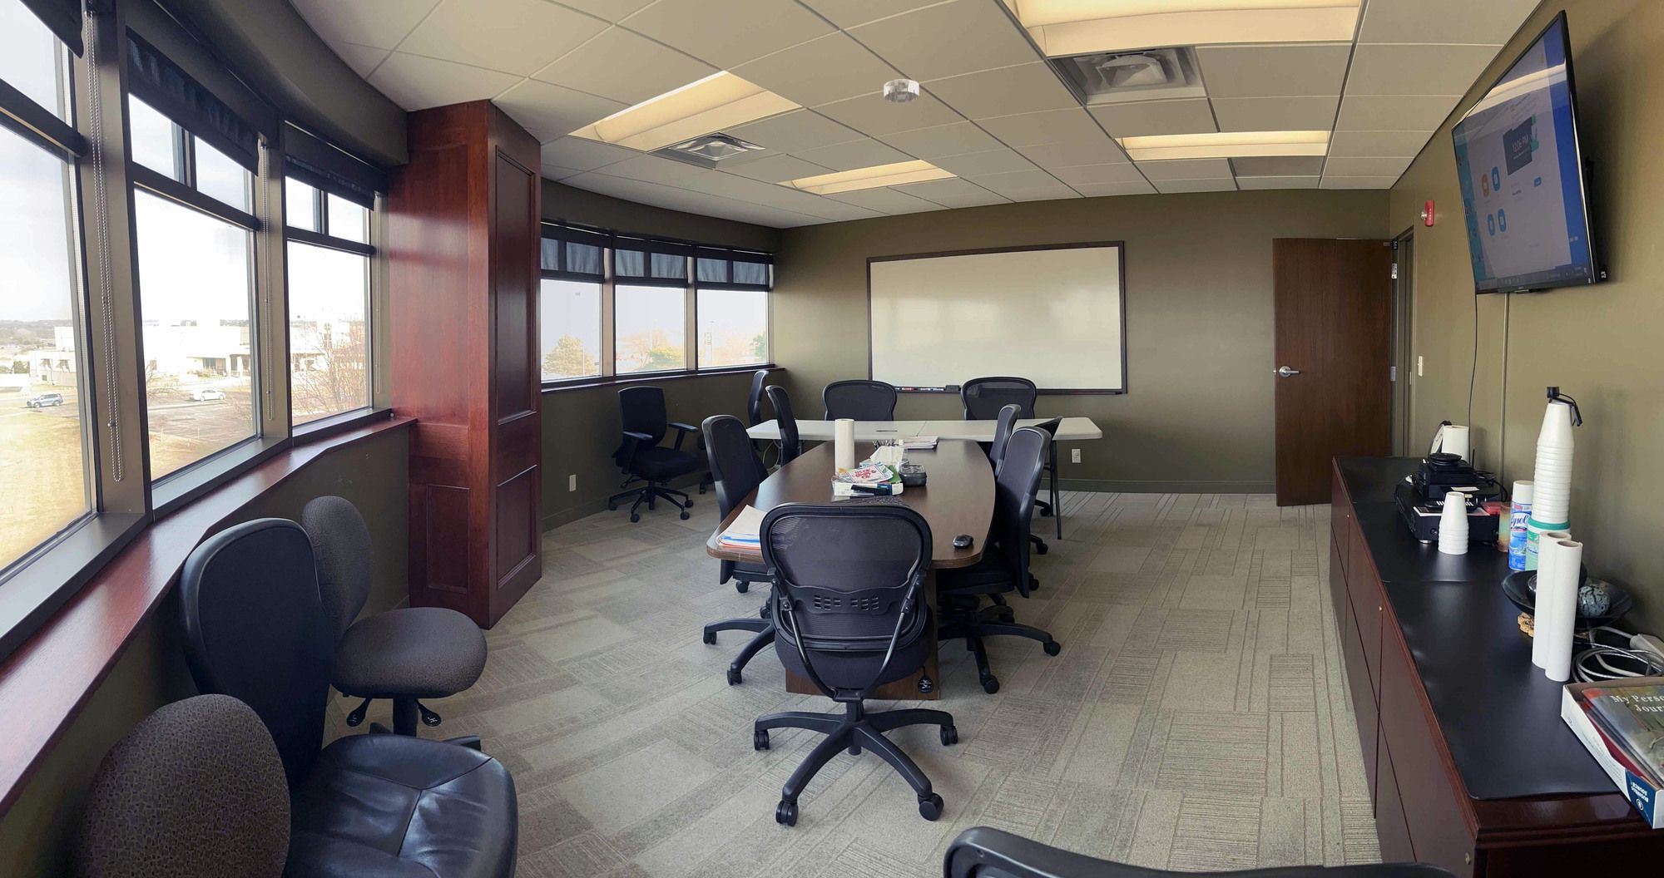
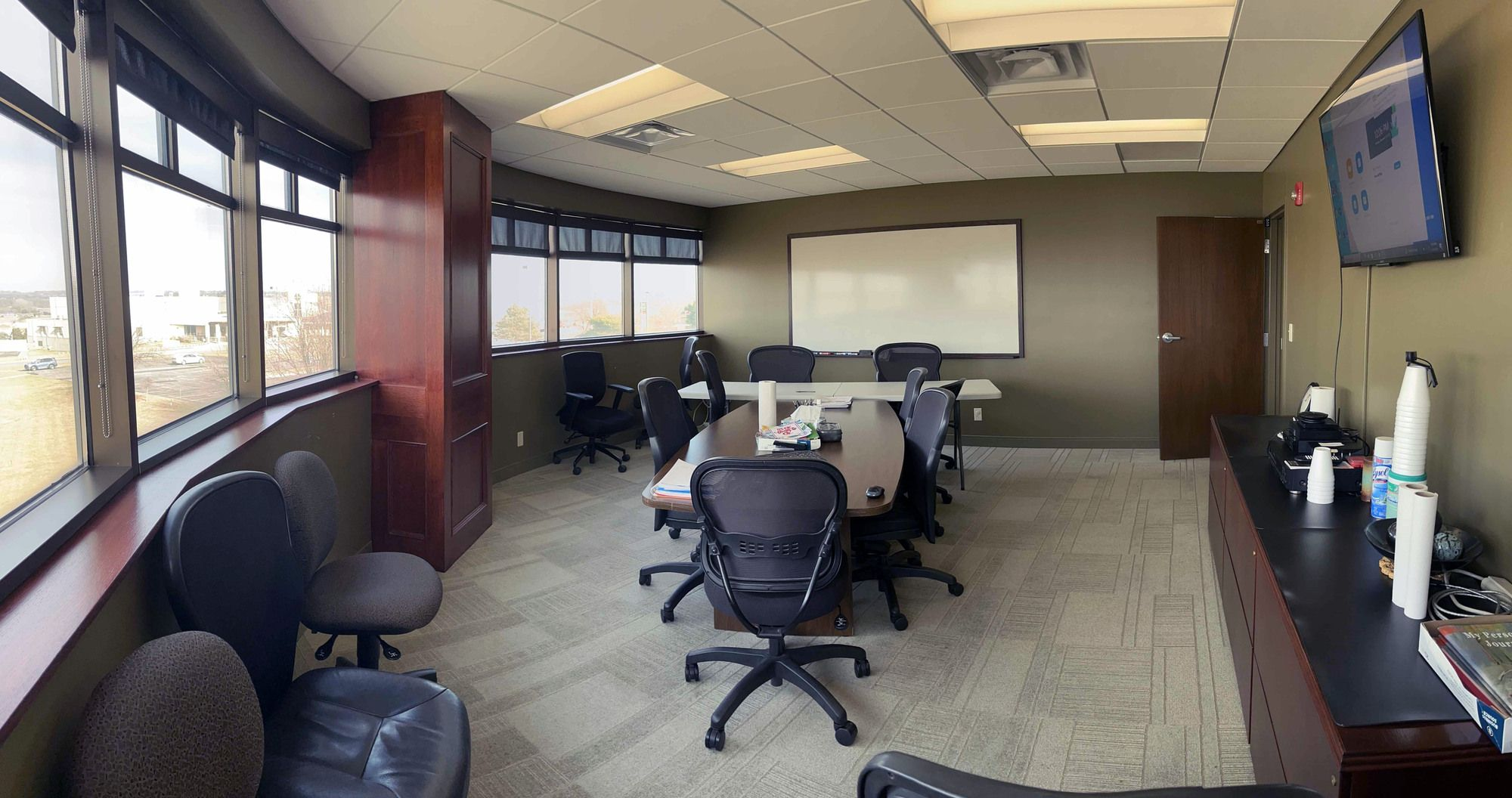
- smoke detector [884,78,920,103]
